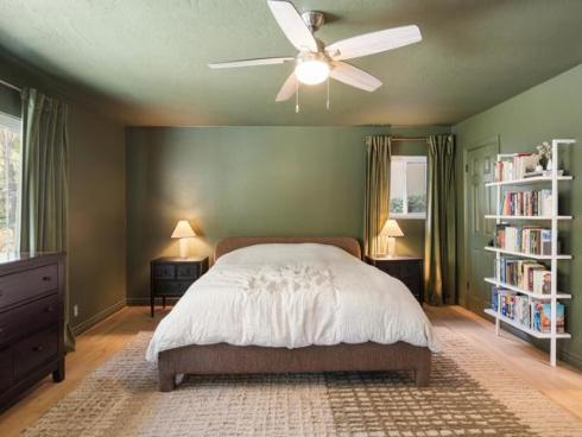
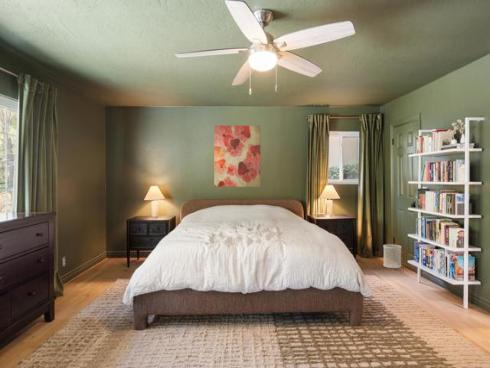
+ wastebasket [382,243,403,269]
+ wall art [213,124,261,188]
